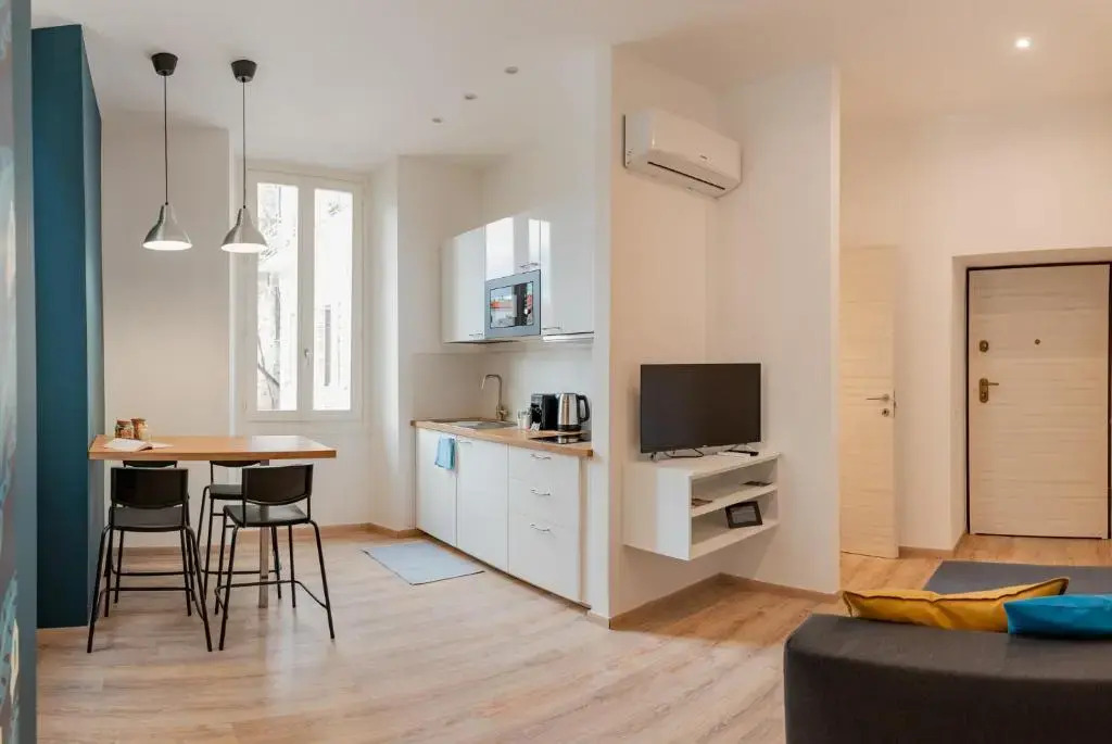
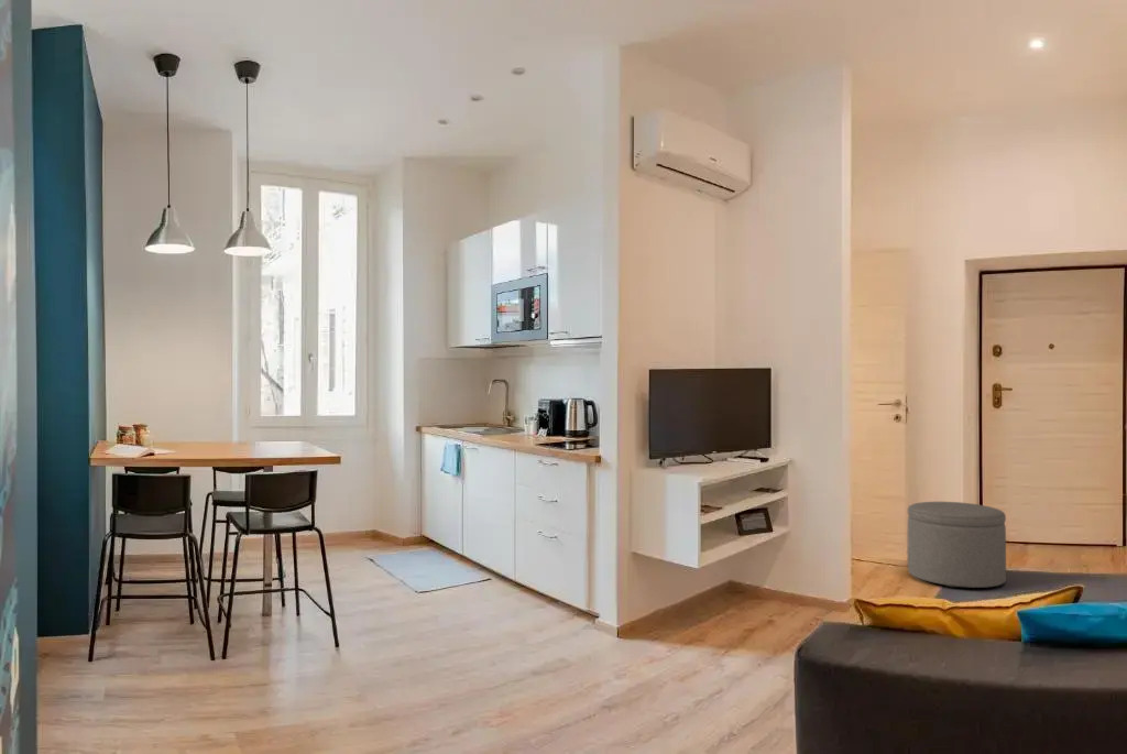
+ ottoman [907,501,1007,589]
